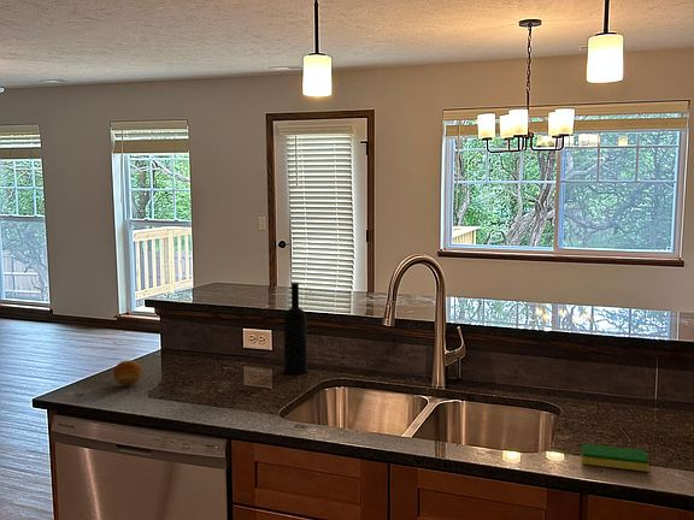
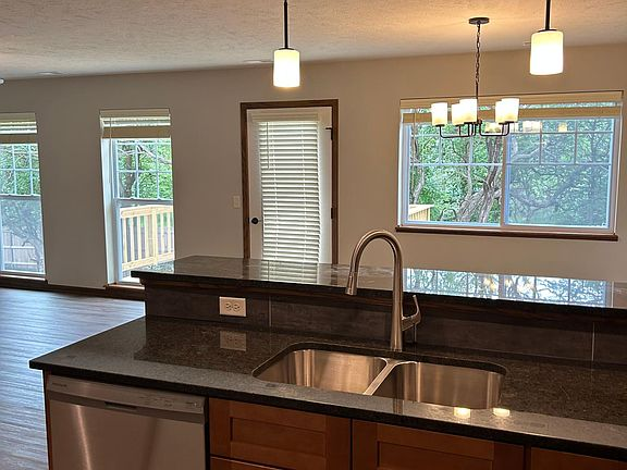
- dish sponge [581,443,649,472]
- wine bottle [283,282,308,376]
- fruit [112,359,143,386]
